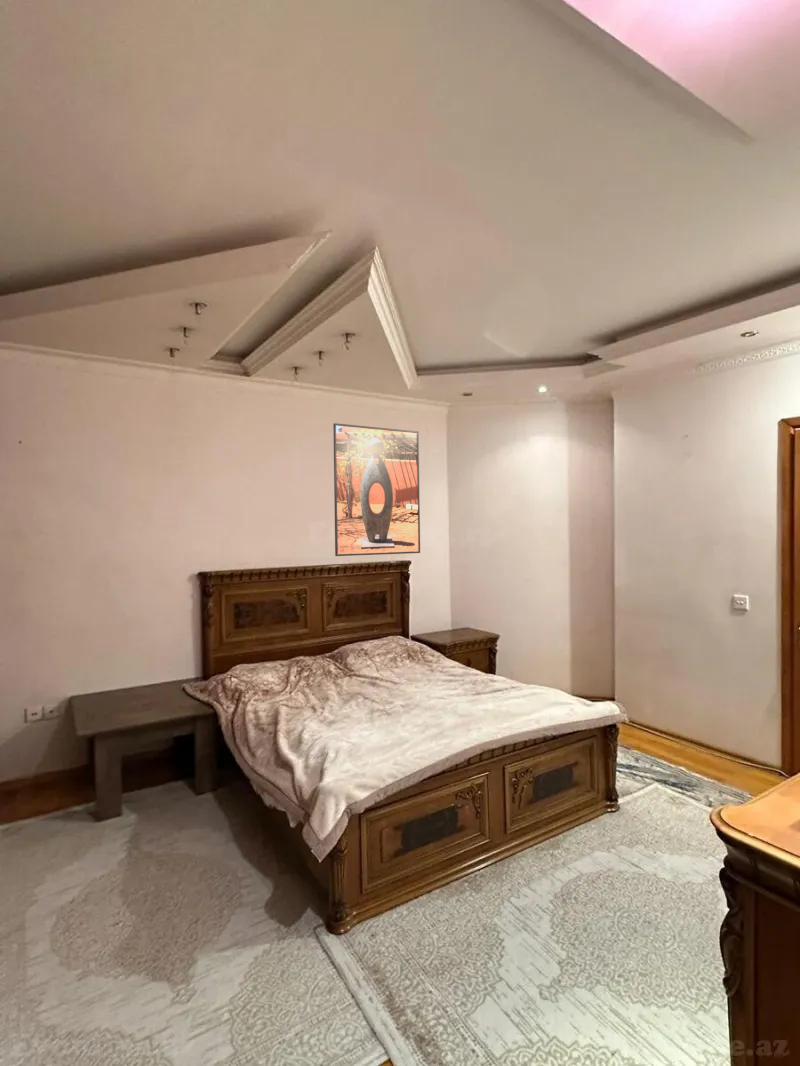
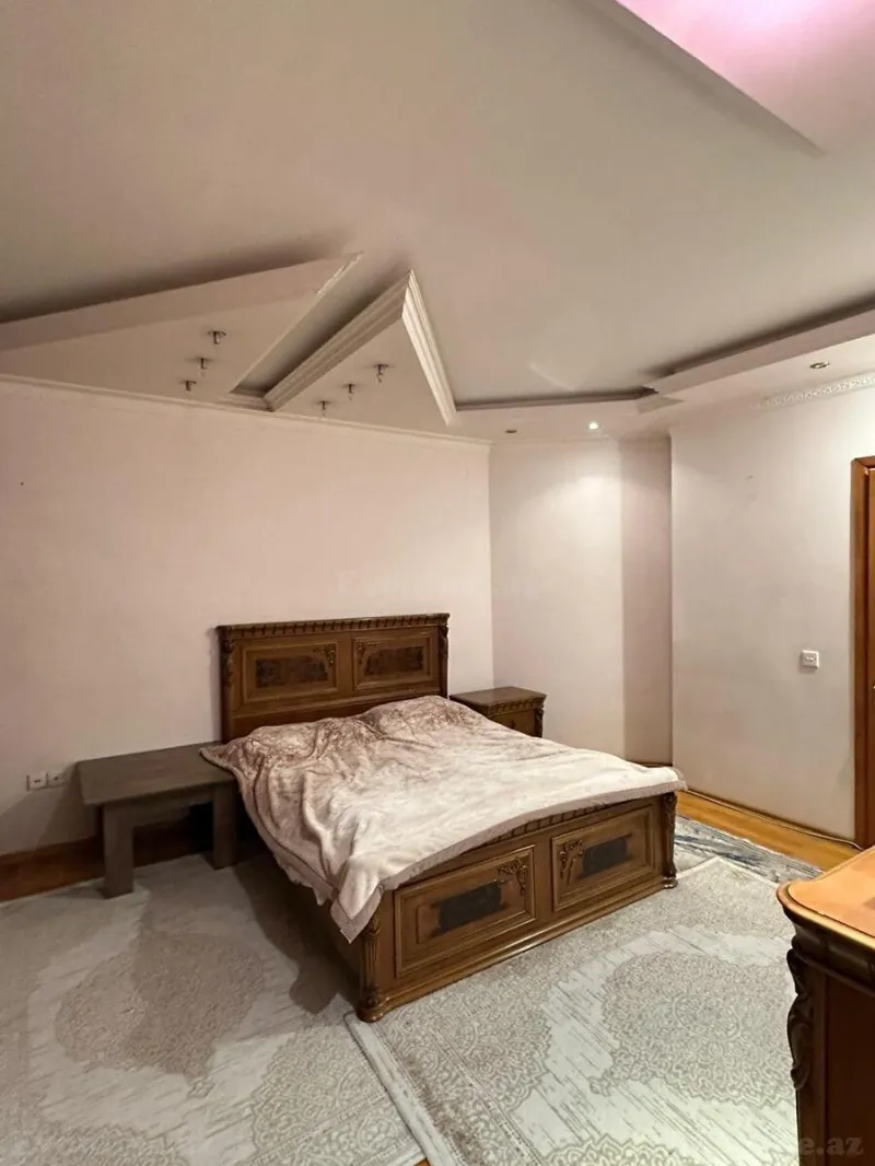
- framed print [332,422,421,557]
